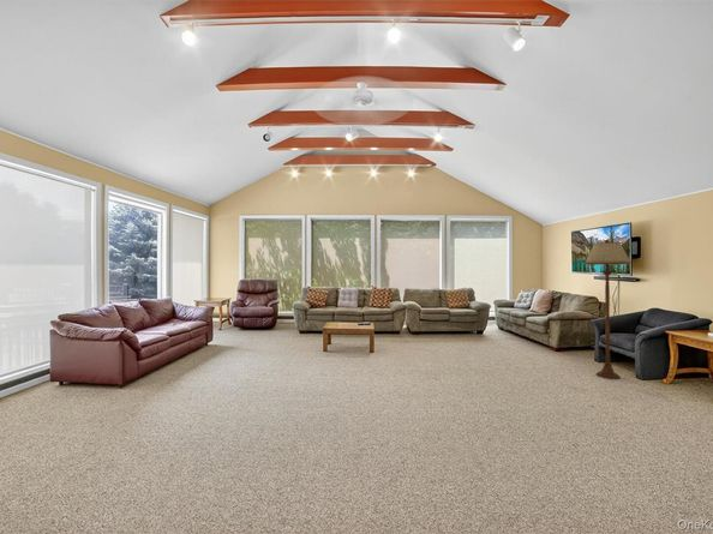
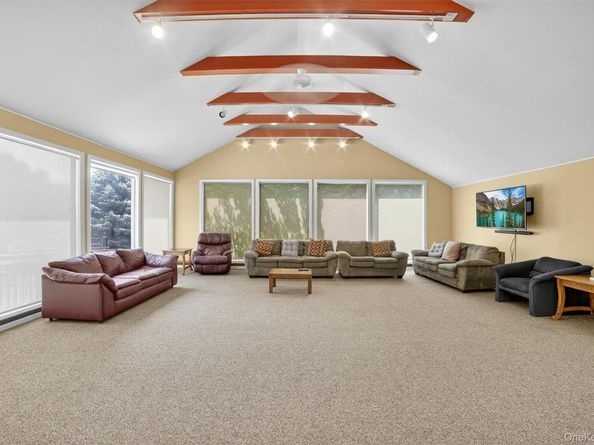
- floor lamp [583,239,633,380]
